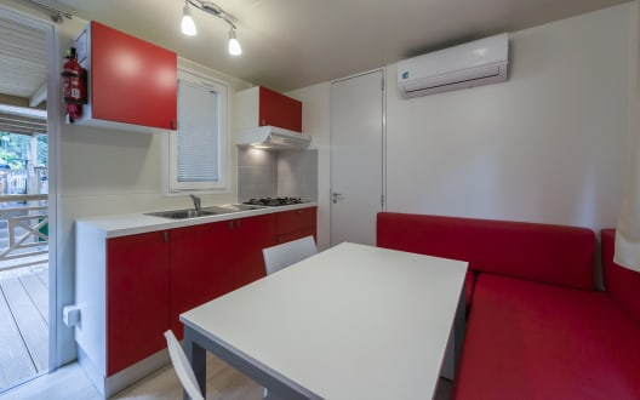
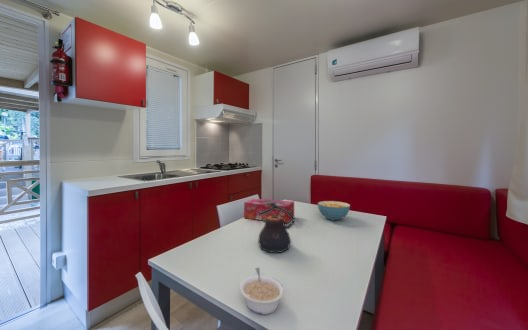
+ tissue box [243,198,295,224]
+ legume [239,266,285,315]
+ teapot [257,203,295,253]
+ cereal bowl [317,200,351,221]
